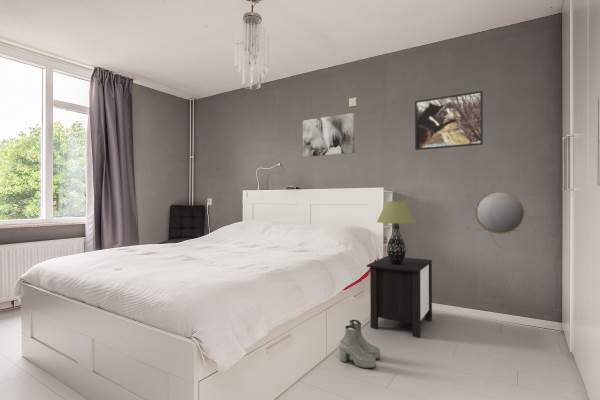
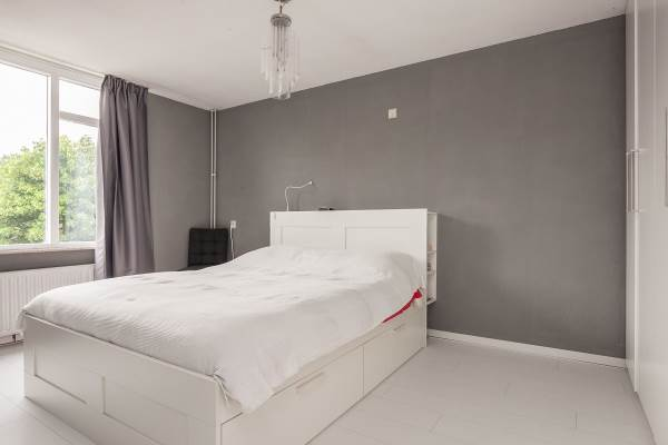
- wall art [302,112,356,158]
- home mirror [465,176,537,249]
- nightstand [366,255,433,339]
- boots [338,319,381,369]
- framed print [414,90,484,151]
- table lamp [376,200,417,265]
